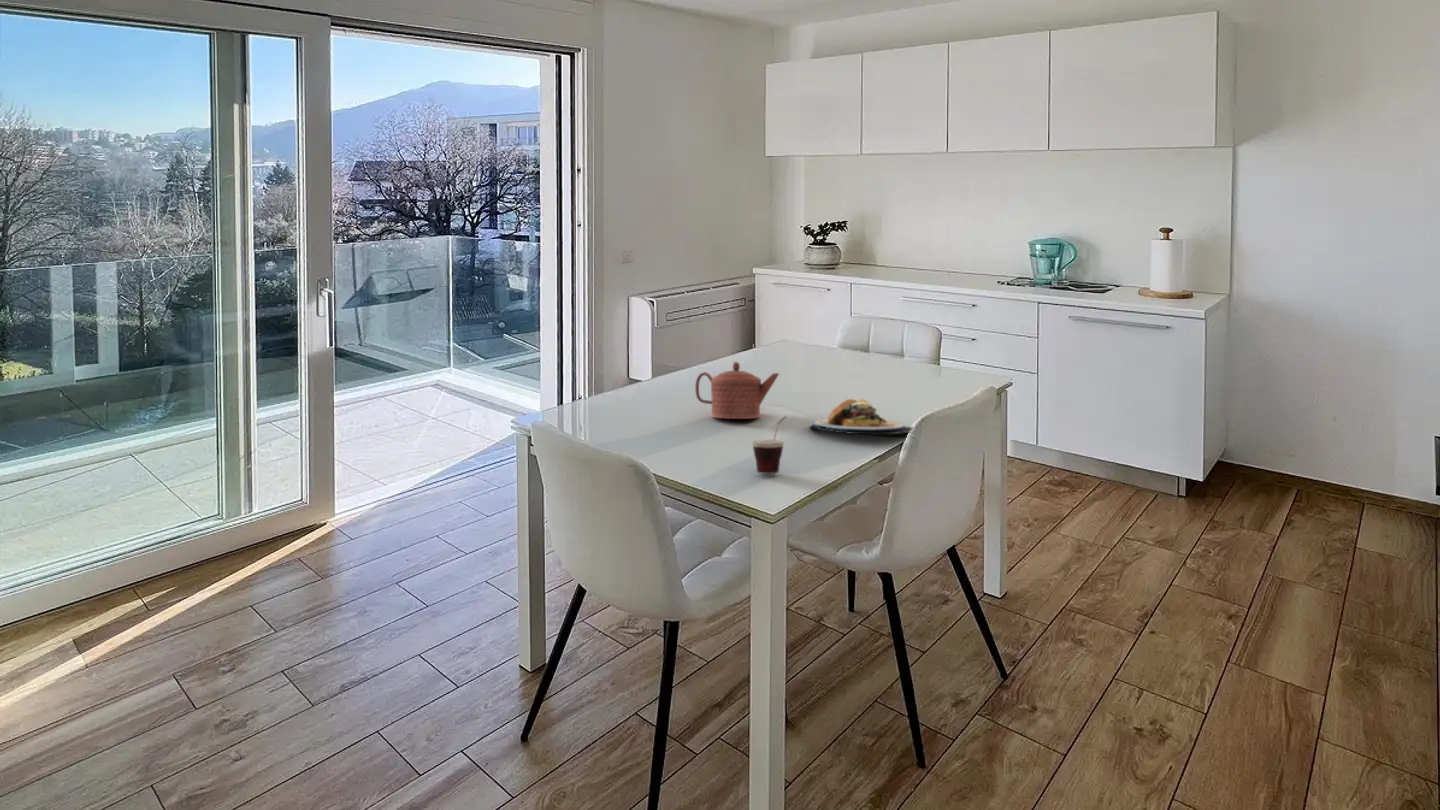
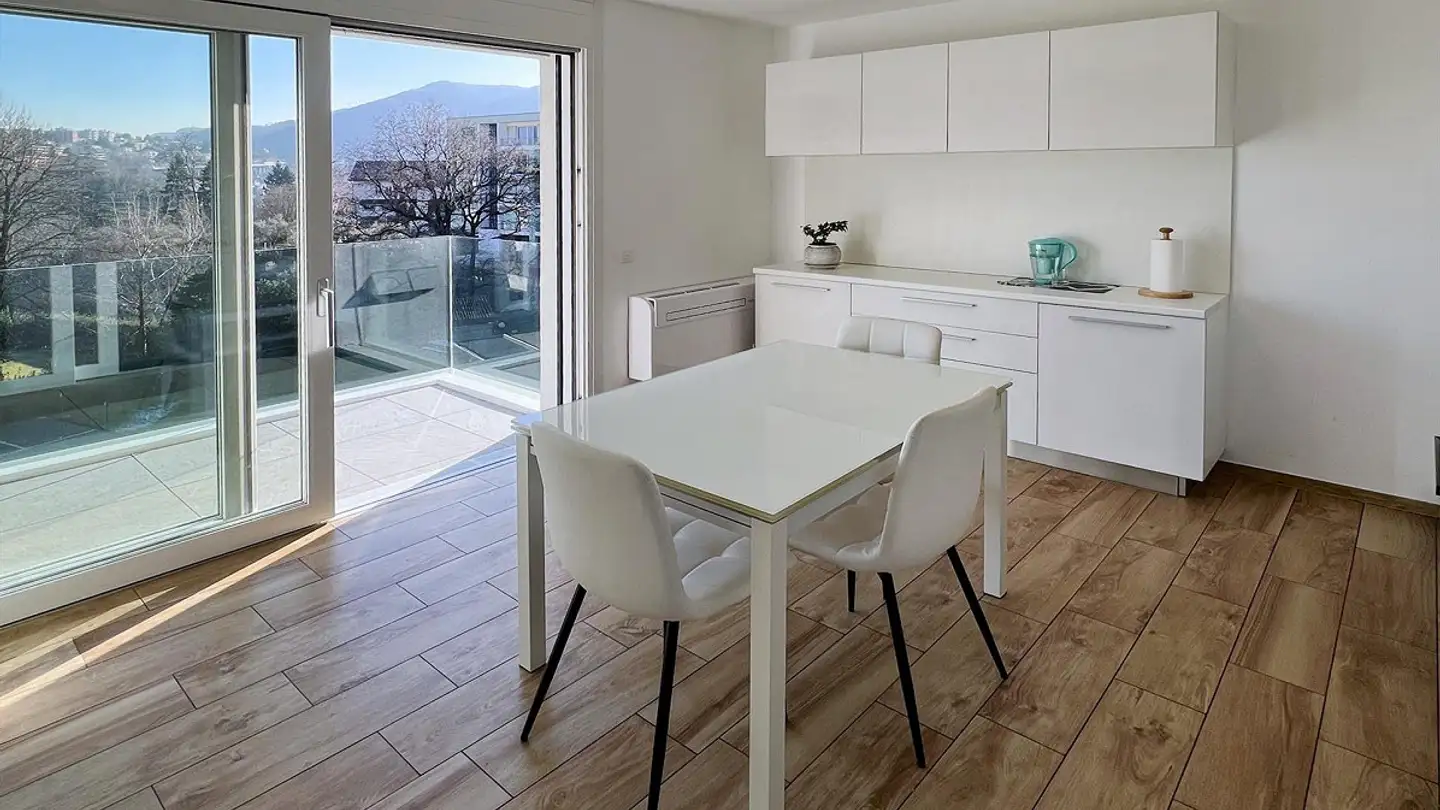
- cup [751,415,787,475]
- plate [809,398,914,436]
- teapot [694,361,780,420]
